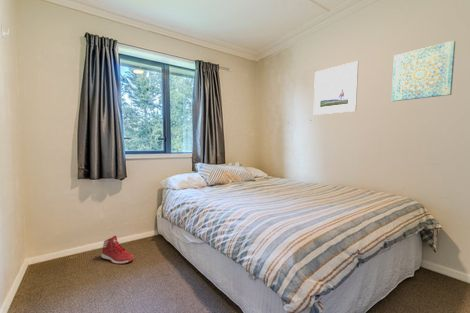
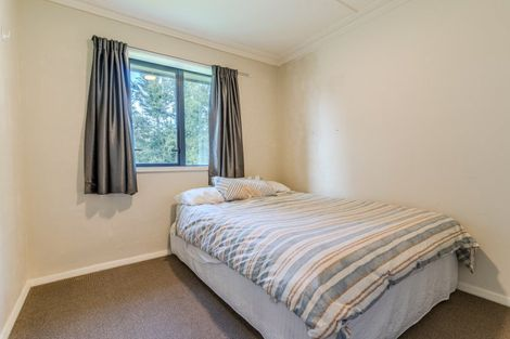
- wall art [391,40,456,102]
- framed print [313,60,359,116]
- sneaker [100,235,135,265]
